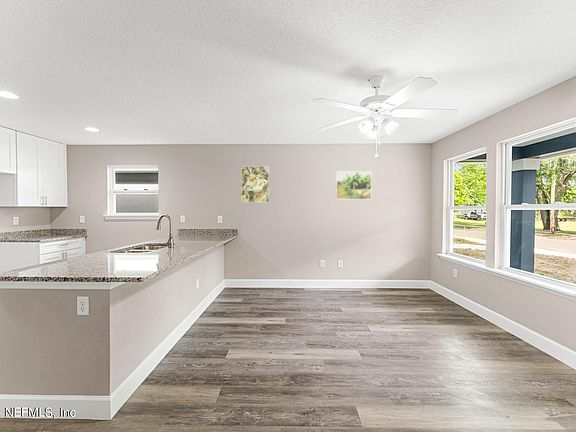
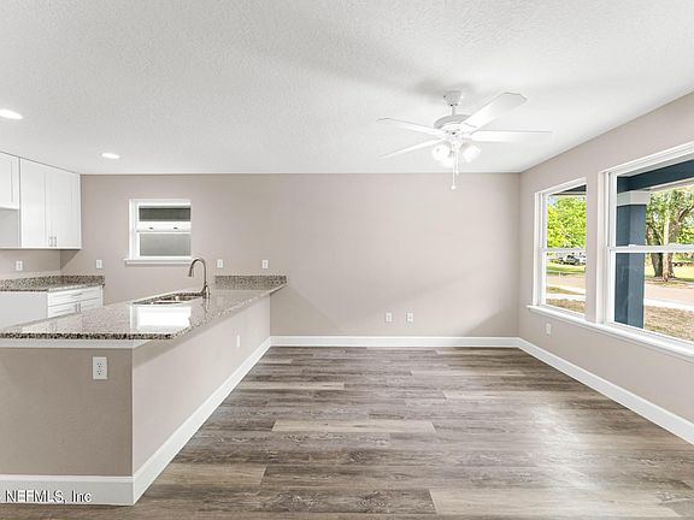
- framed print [335,170,372,200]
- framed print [241,165,270,203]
